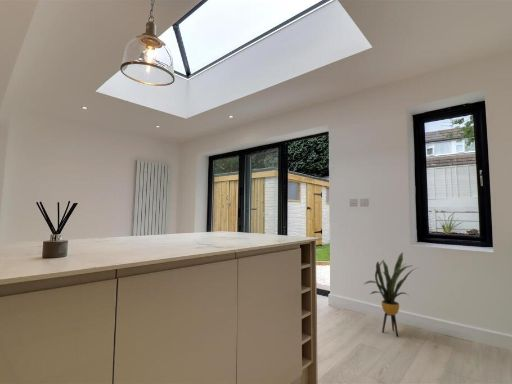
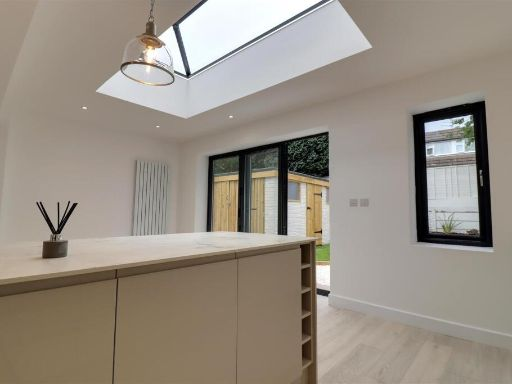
- house plant [364,252,418,337]
